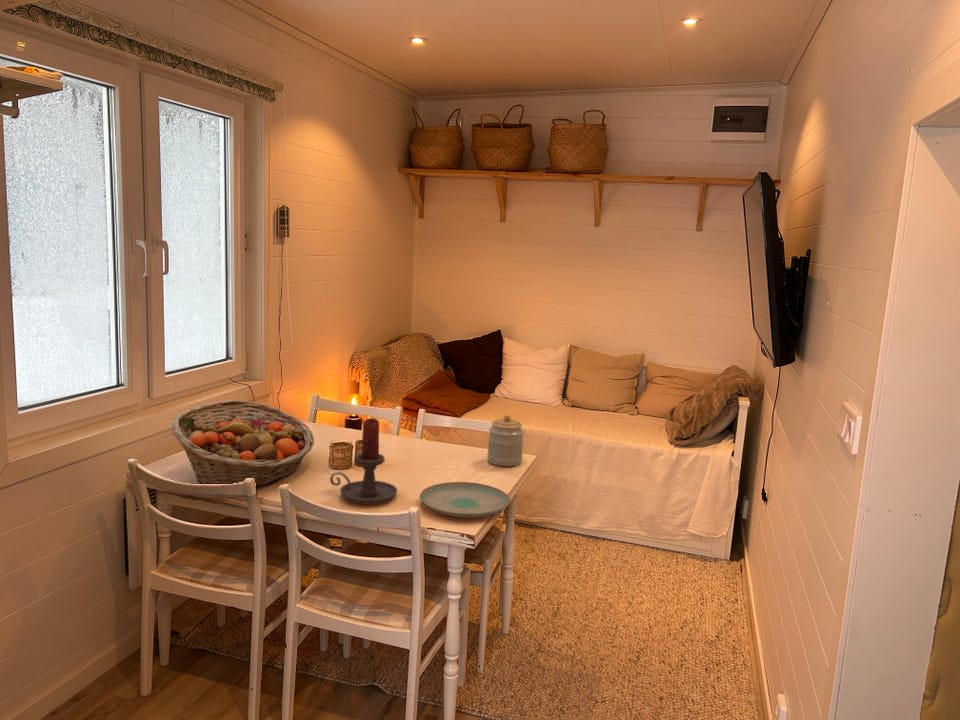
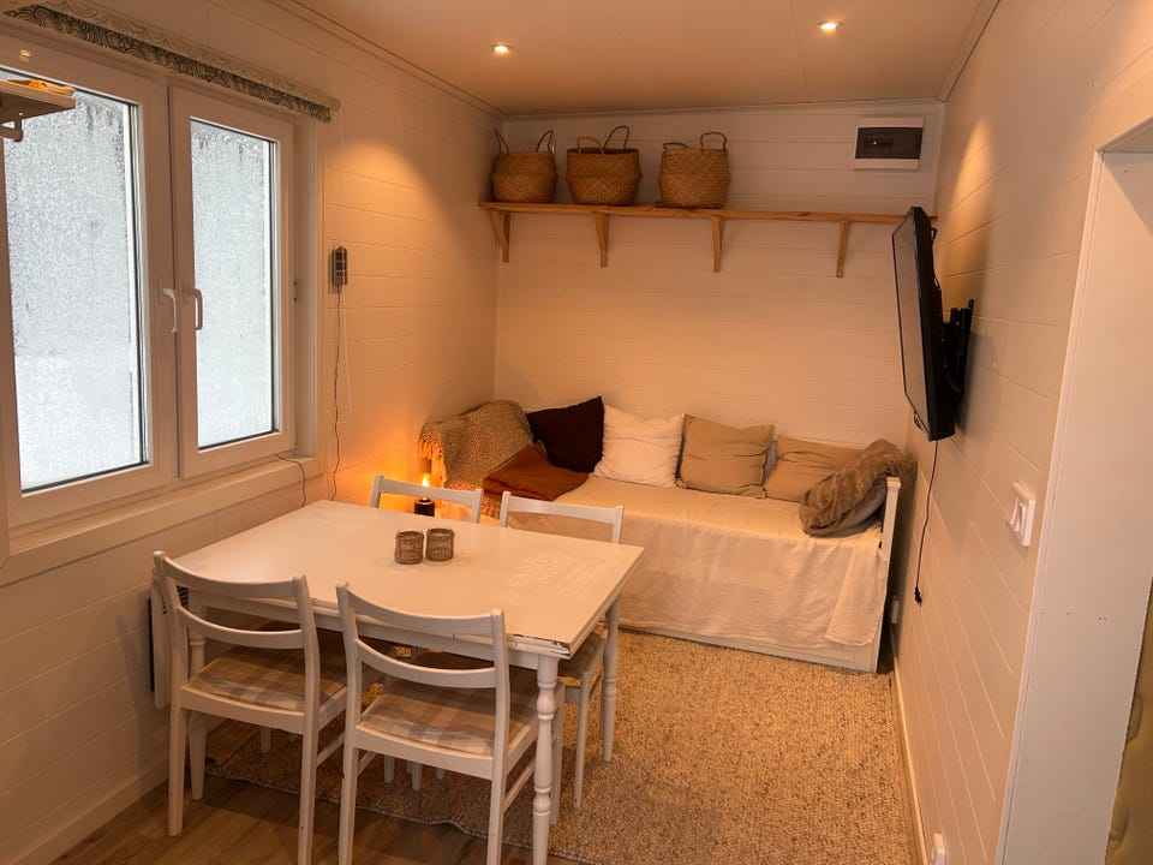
- candle holder [329,417,398,505]
- jar [486,414,525,467]
- fruit basket [170,399,315,488]
- plate [419,481,511,519]
